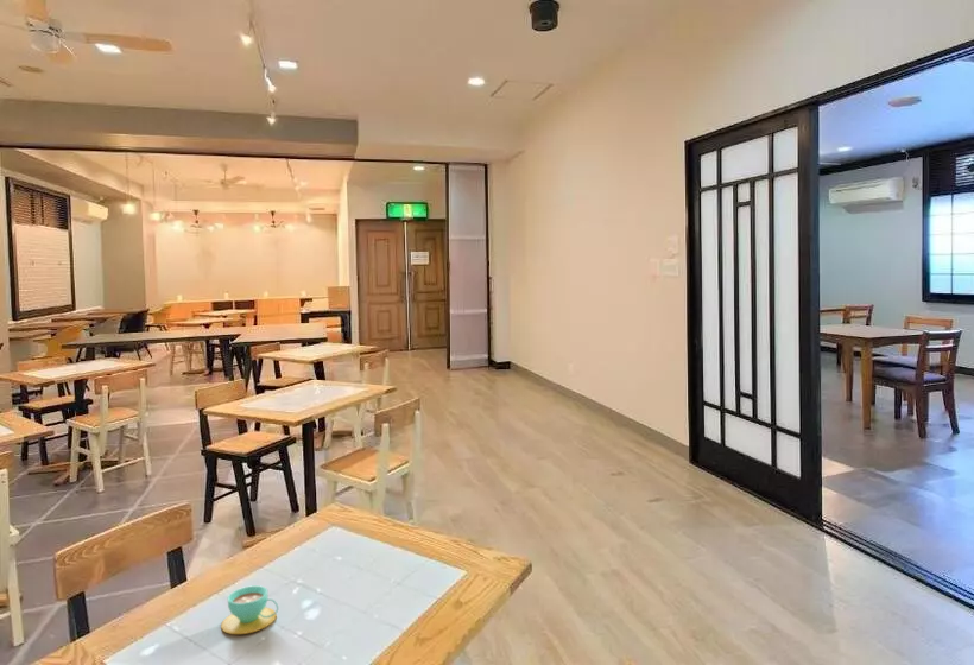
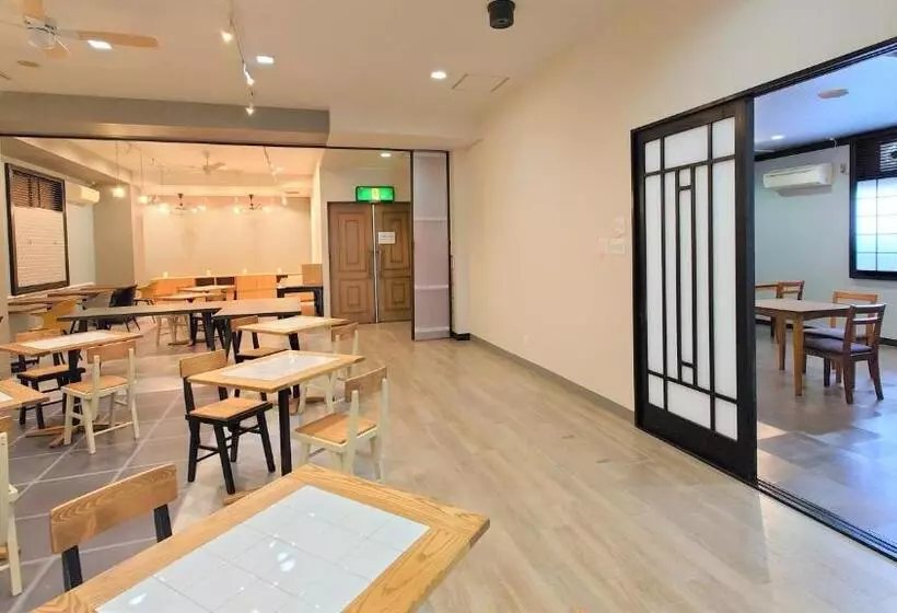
- teacup [220,584,279,635]
